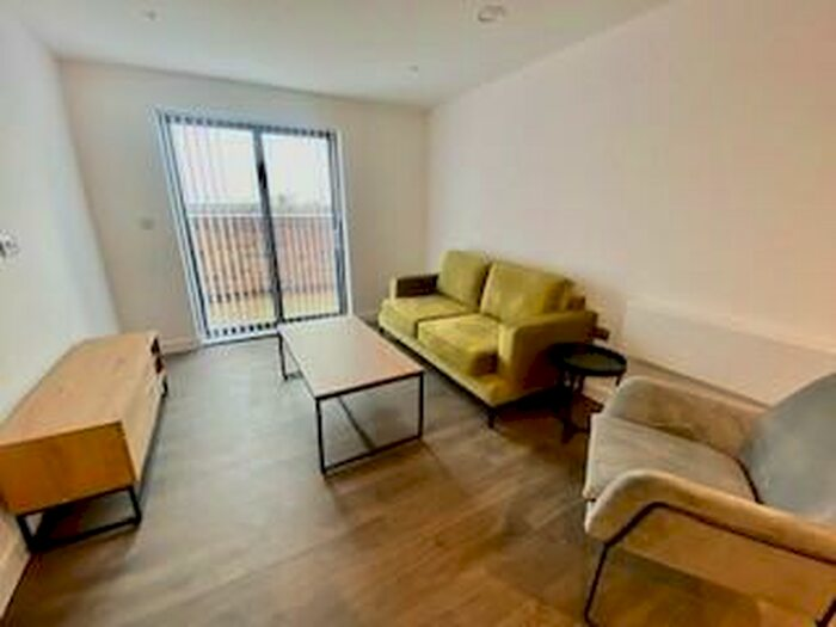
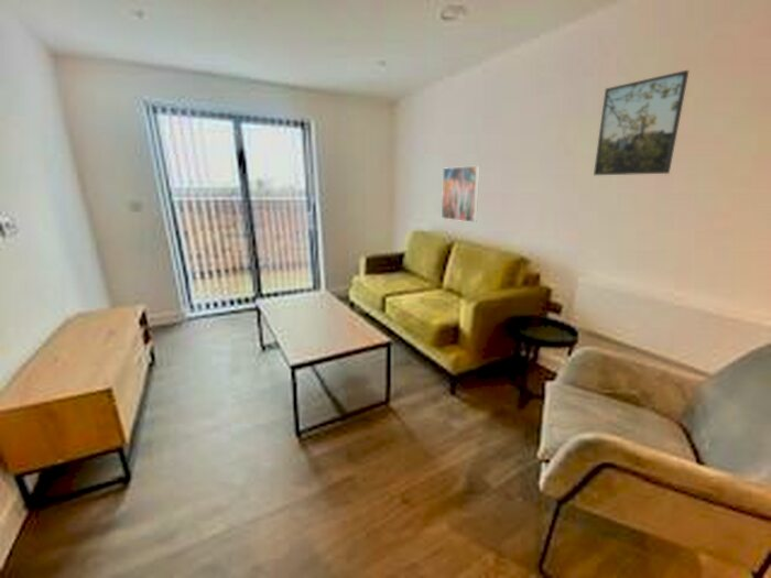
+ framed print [593,69,689,176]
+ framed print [441,165,480,223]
